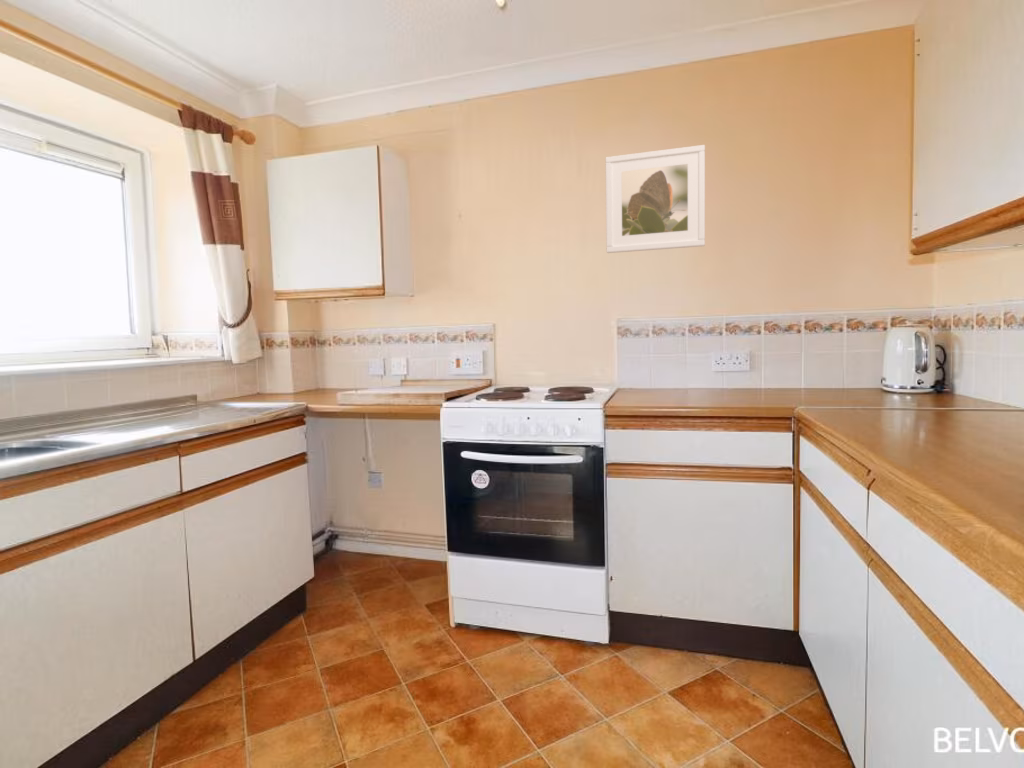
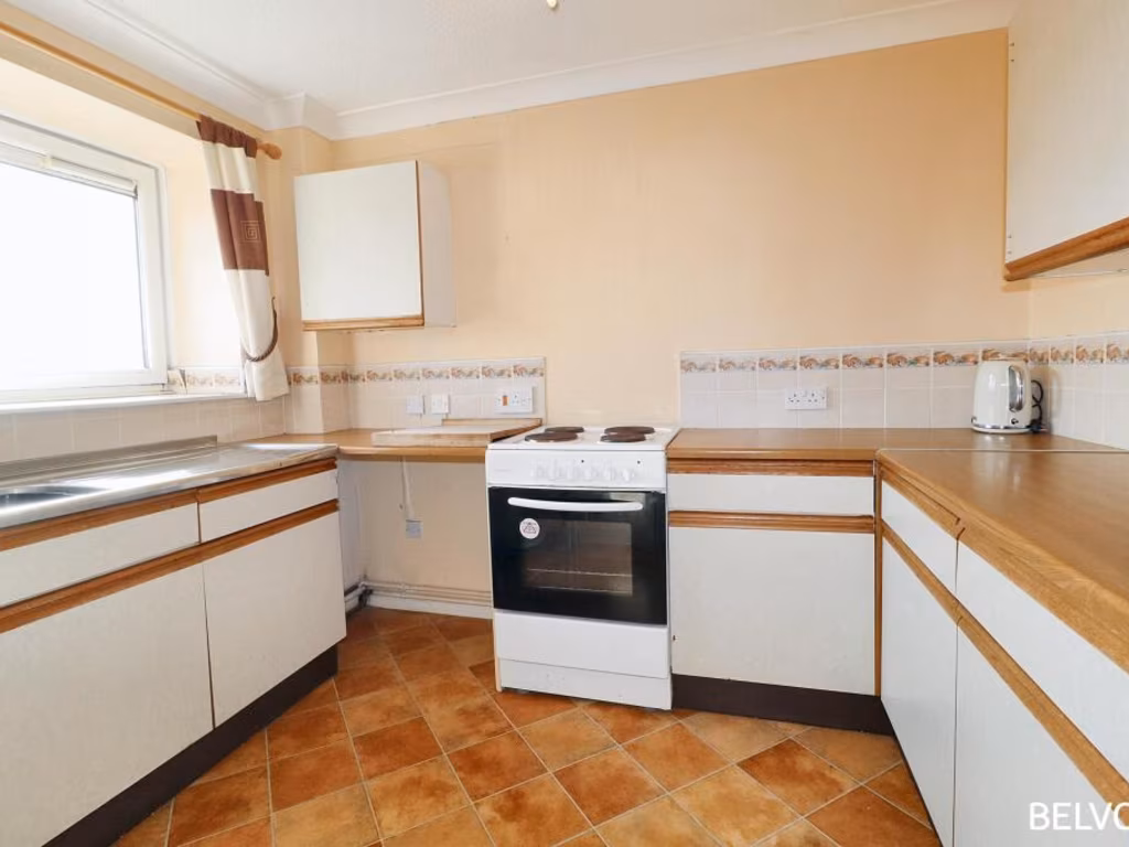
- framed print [604,144,706,254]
